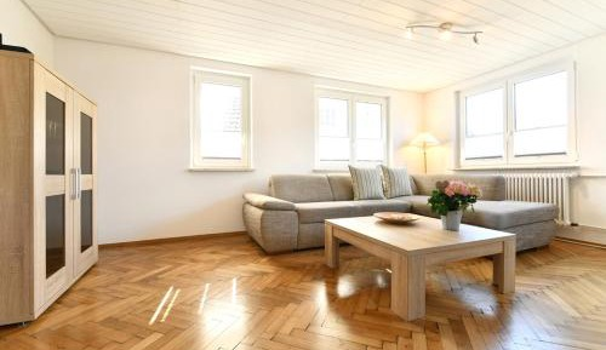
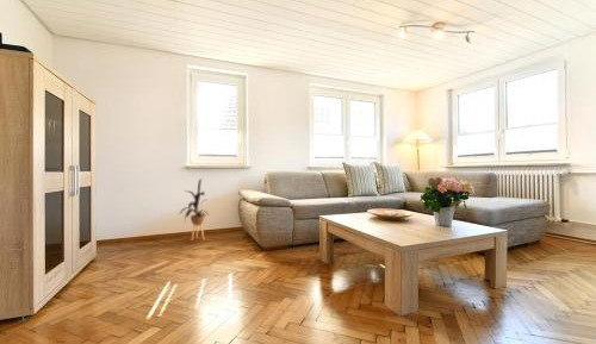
+ house plant [176,177,210,242]
